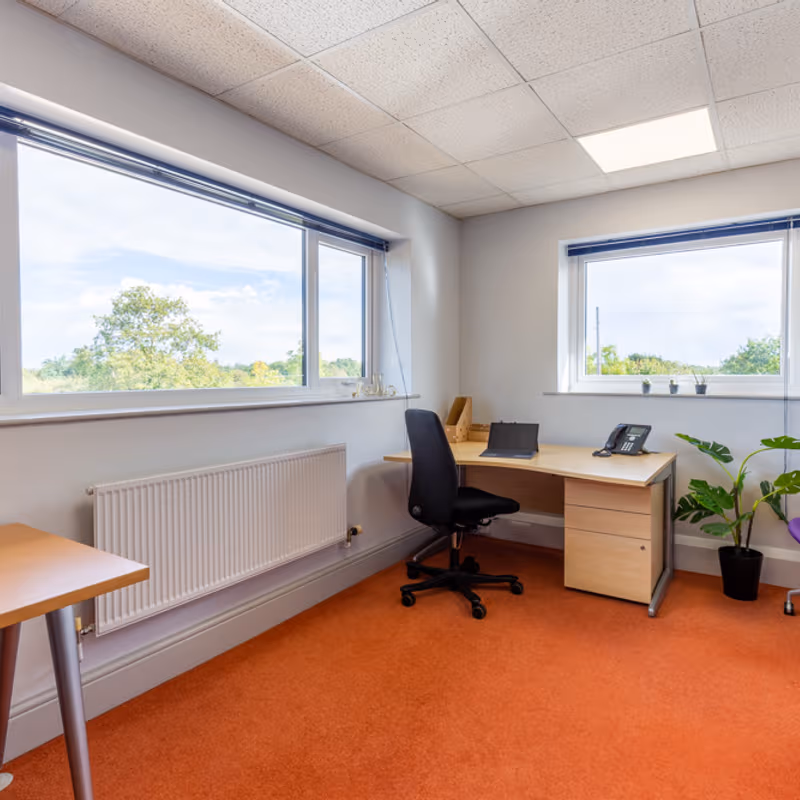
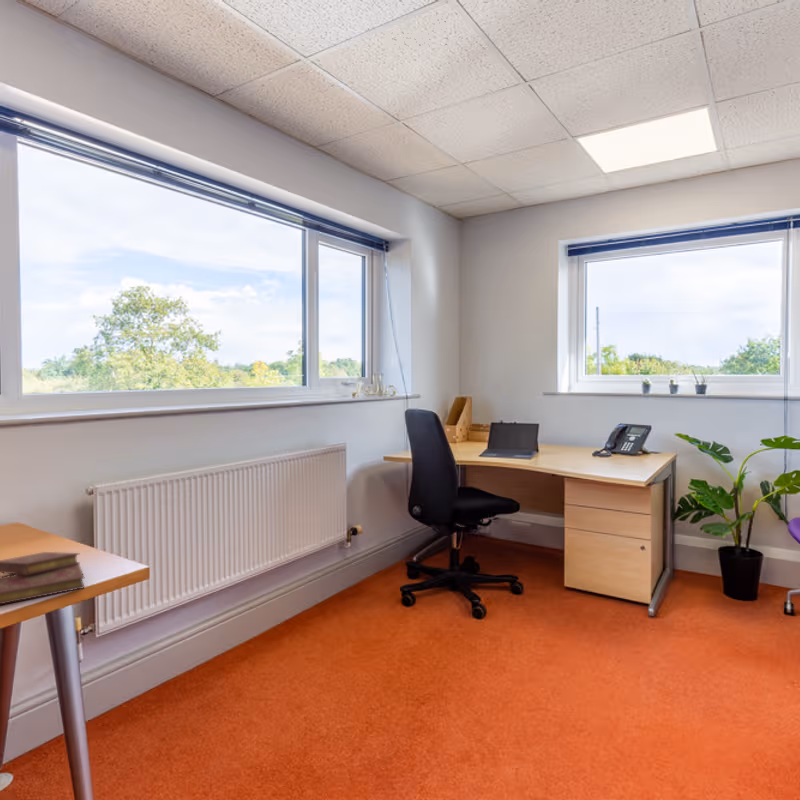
+ book [0,551,86,605]
